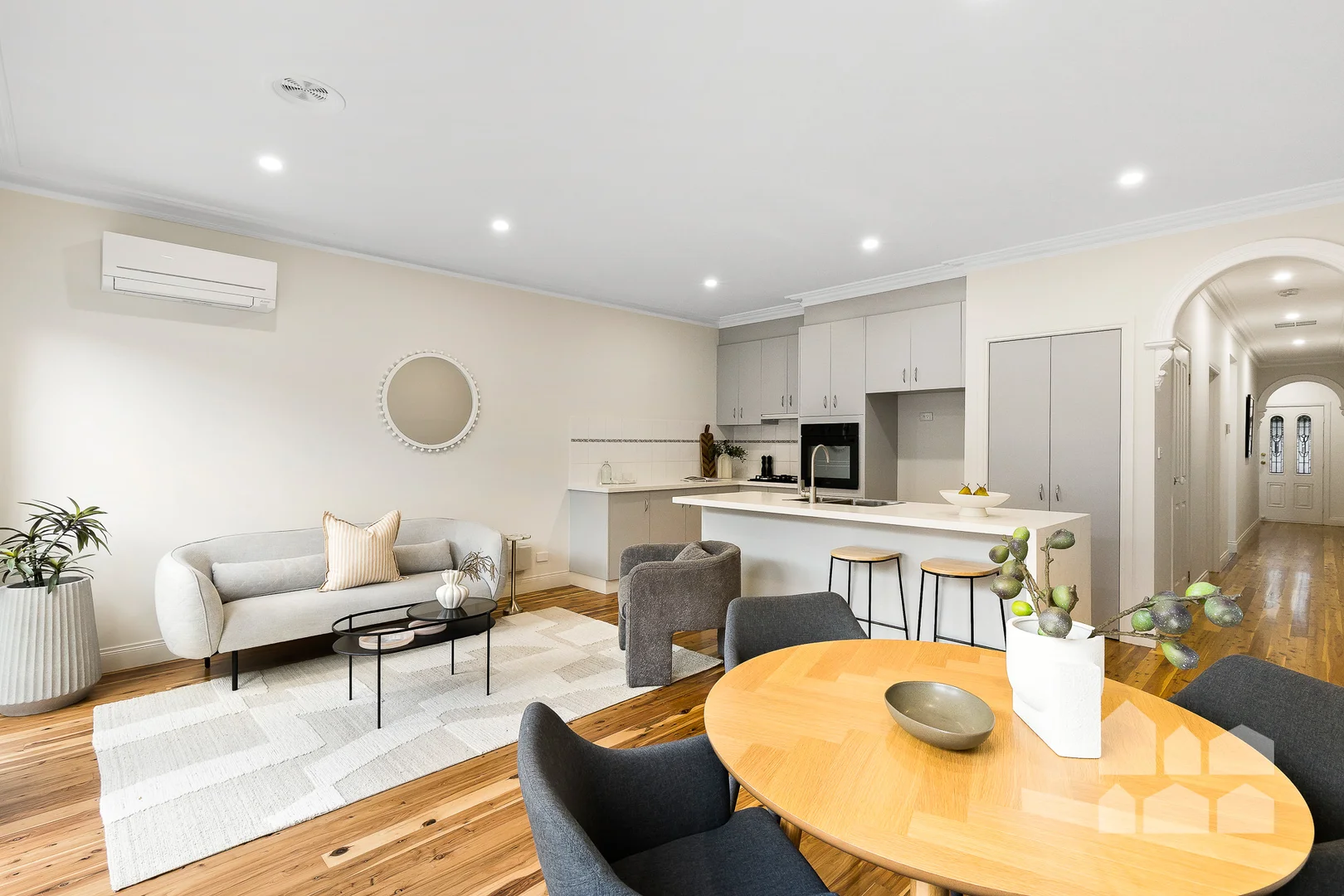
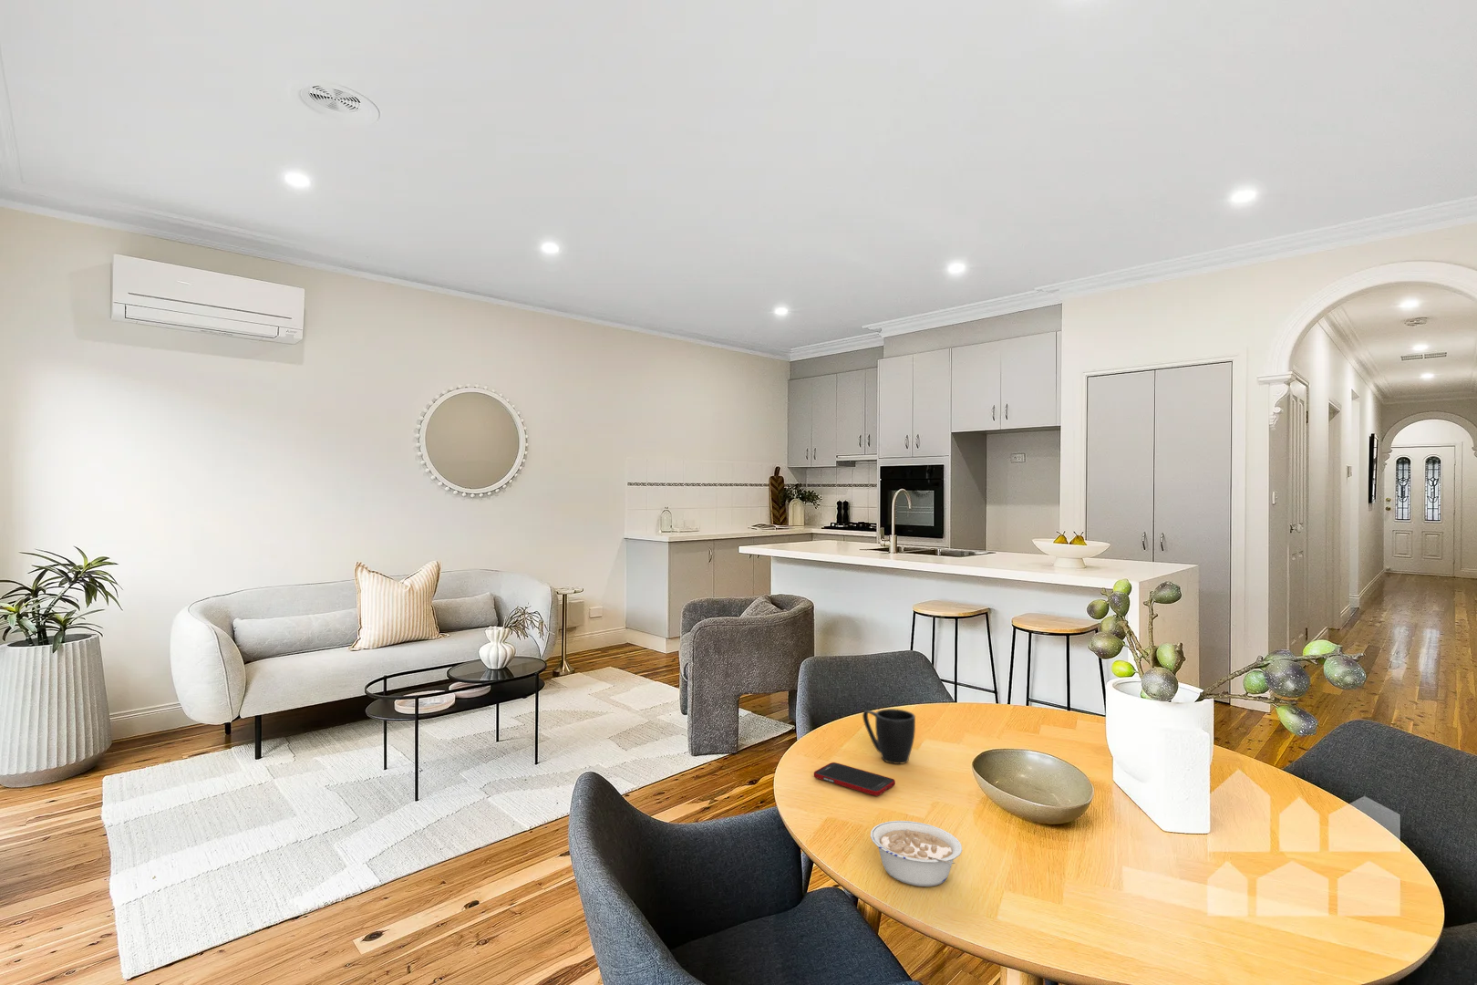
+ mug [862,708,917,765]
+ cell phone [813,762,897,797]
+ legume [869,820,963,887]
